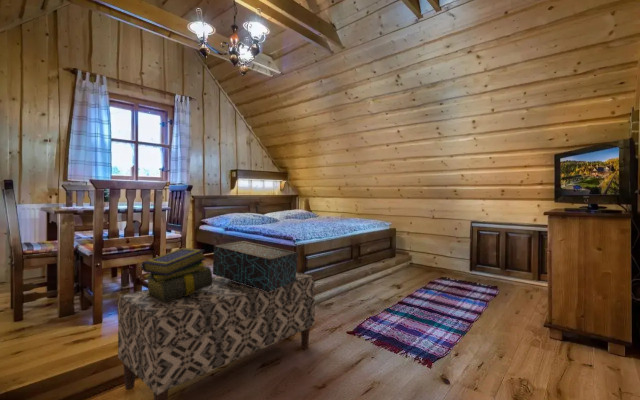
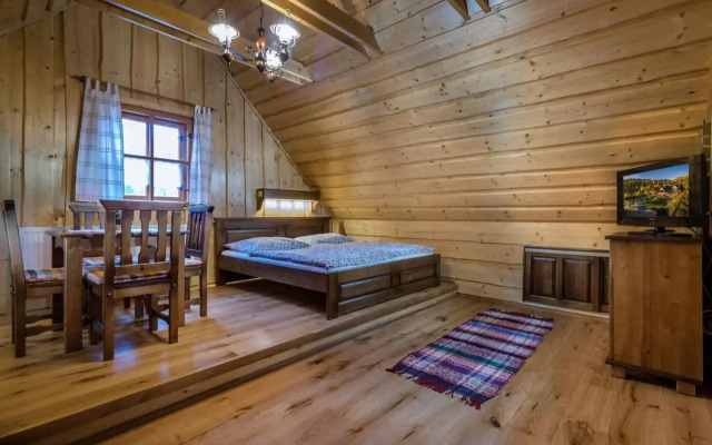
- bench [117,271,316,400]
- decorative box [212,240,299,292]
- stack of books [141,247,213,303]
